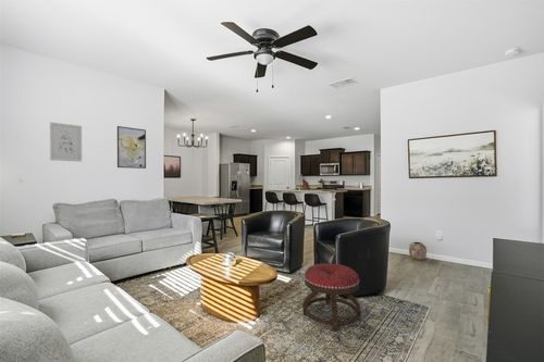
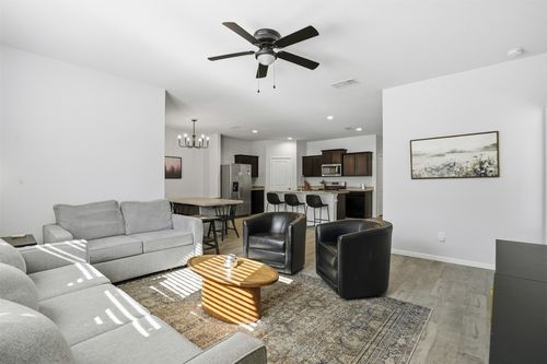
- ottoman [301,262,362,333]
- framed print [116,125,147,170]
- wall art [49,121,83,163]
- planter [408,241,428,261]
